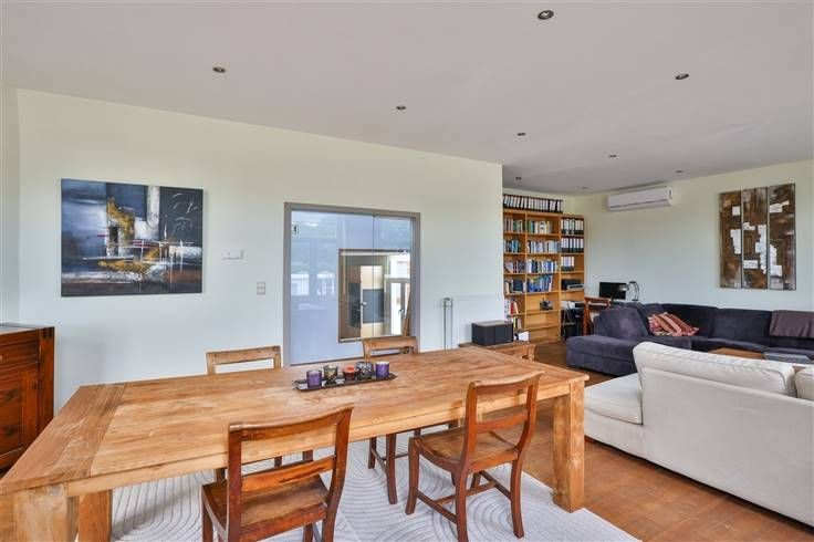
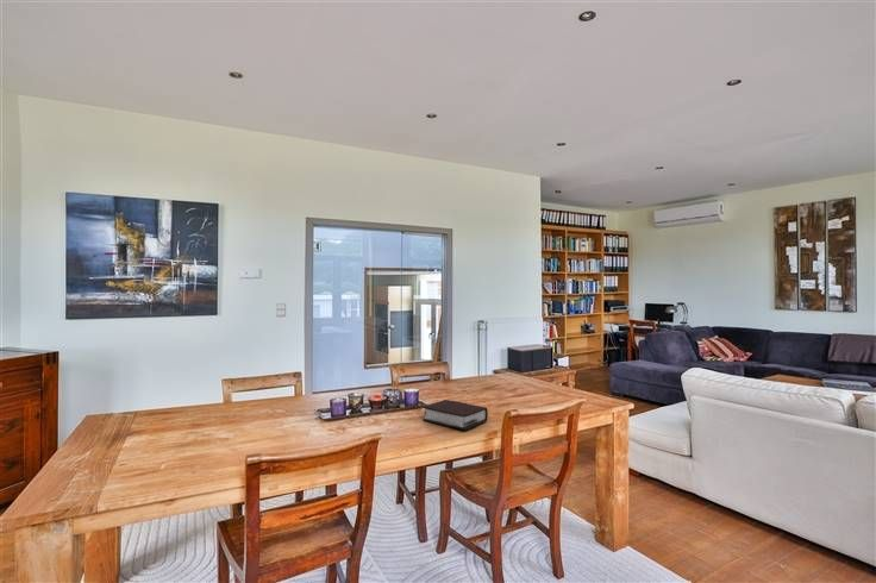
+ bible [421,399,489,432]
